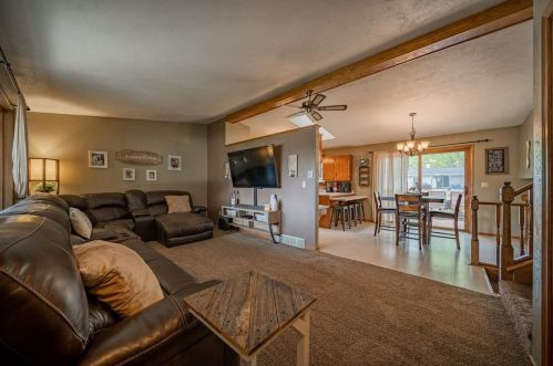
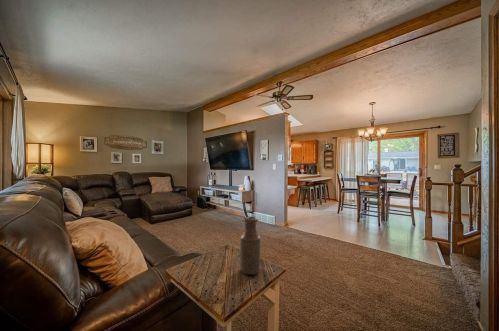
+ bottle [239,216,262,276]
